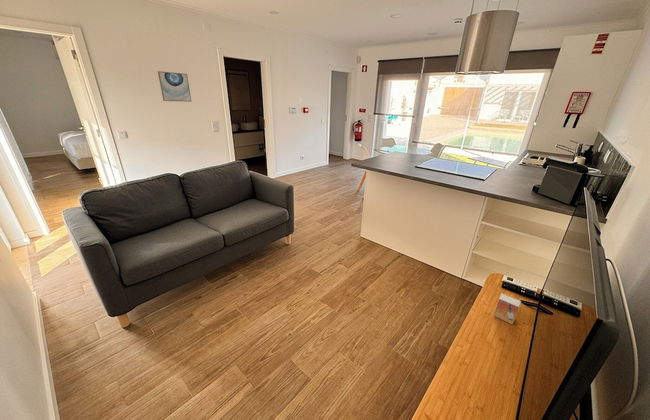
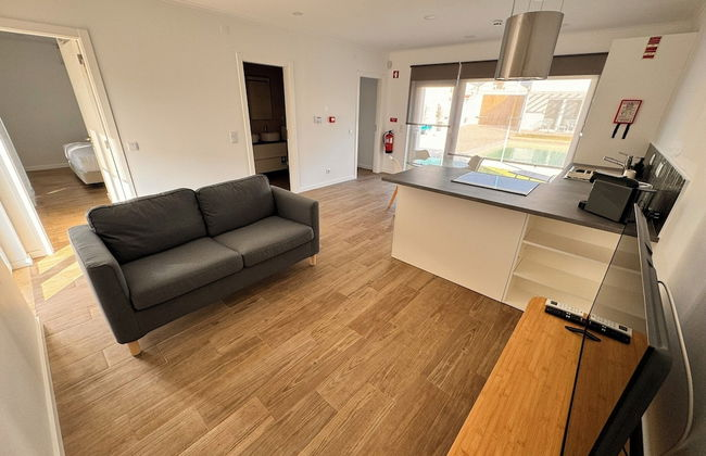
- small box [492,293,522,325]
- wall art [157,70,192,103]
